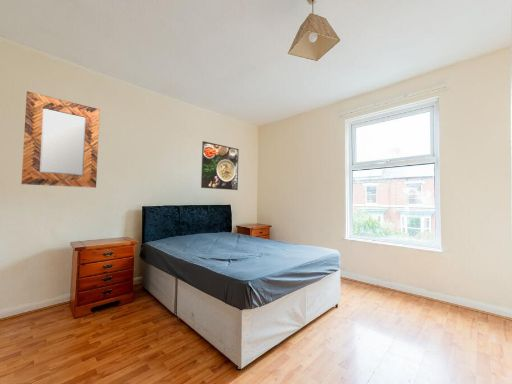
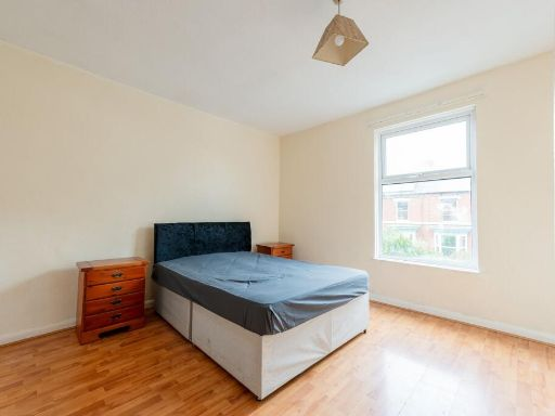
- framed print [200,140,240,191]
- home mirror [20,91,101,189]
